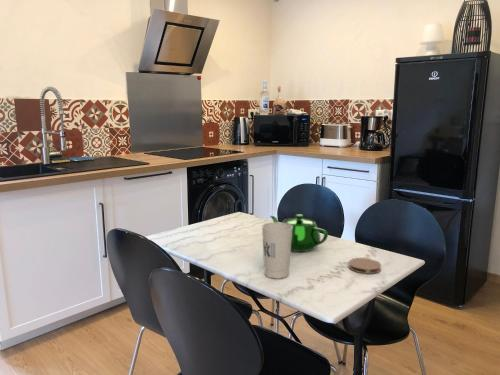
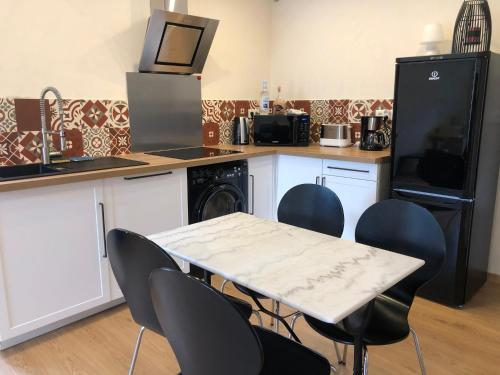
- cup [261,221,293,280]
- teapot [269,213,329,253]
- coaster [347,257,382,275]
